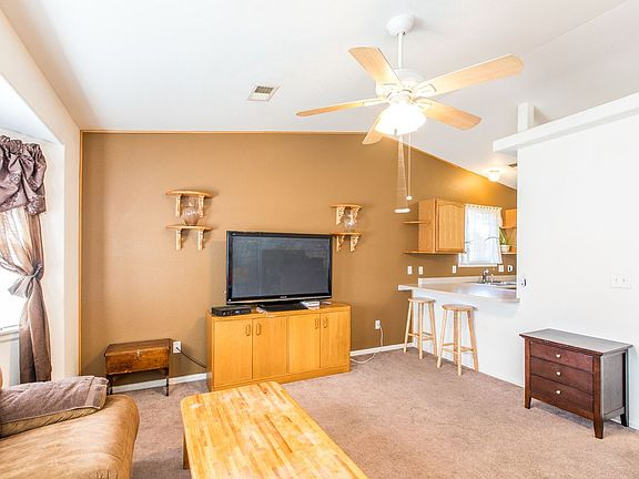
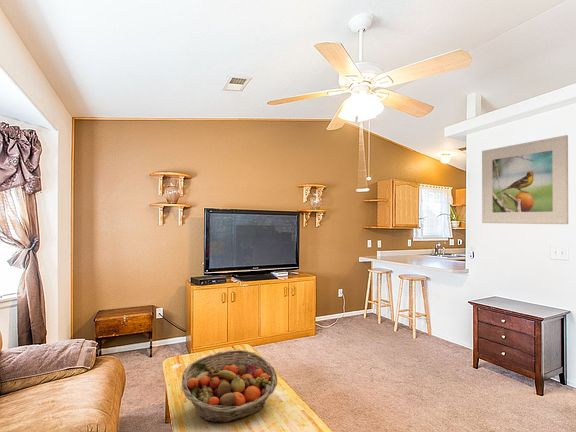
+ fruit basket [181,349,278,424]
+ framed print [481,134,569,225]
